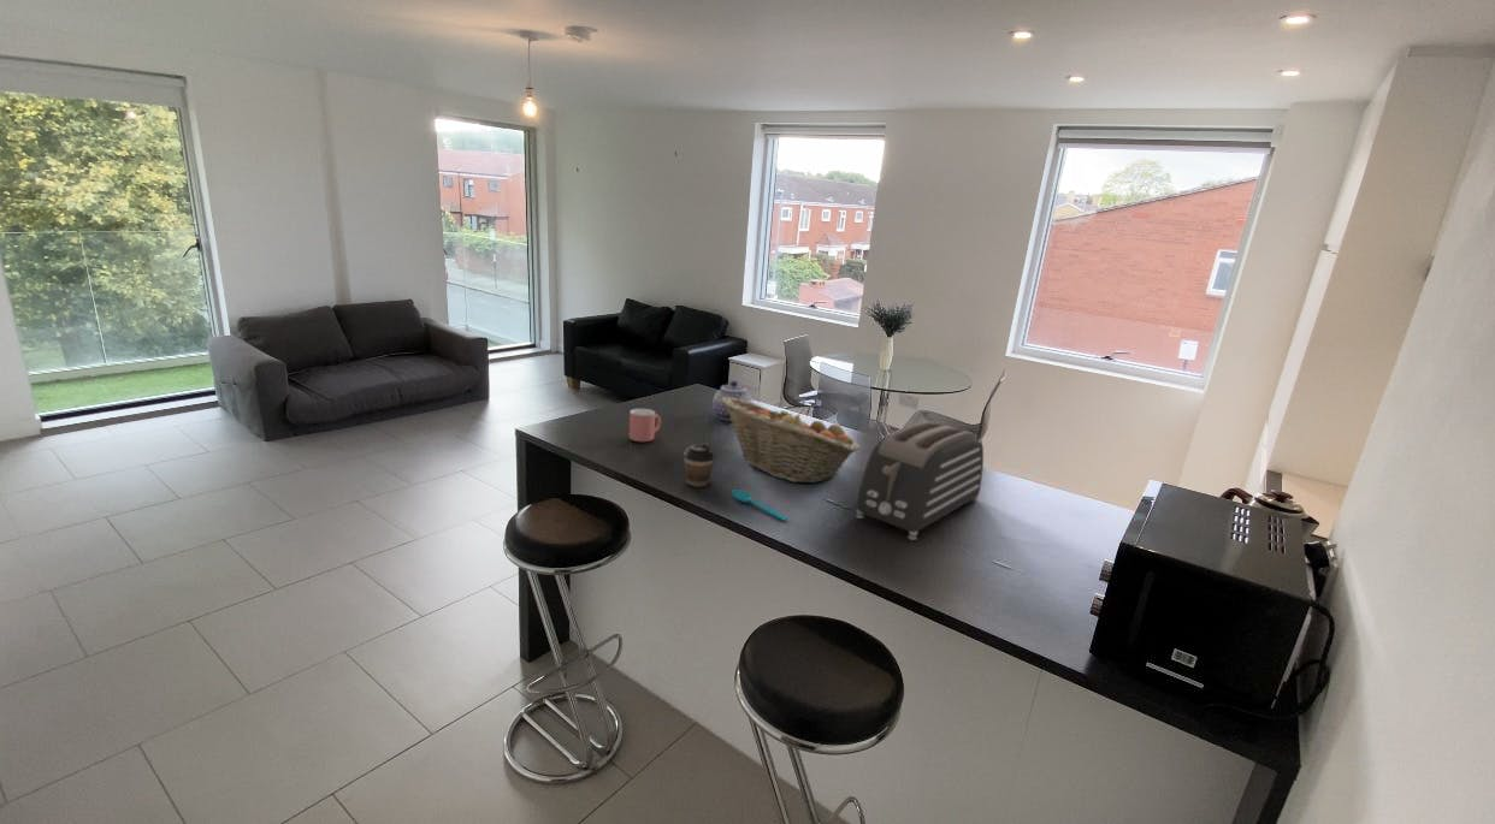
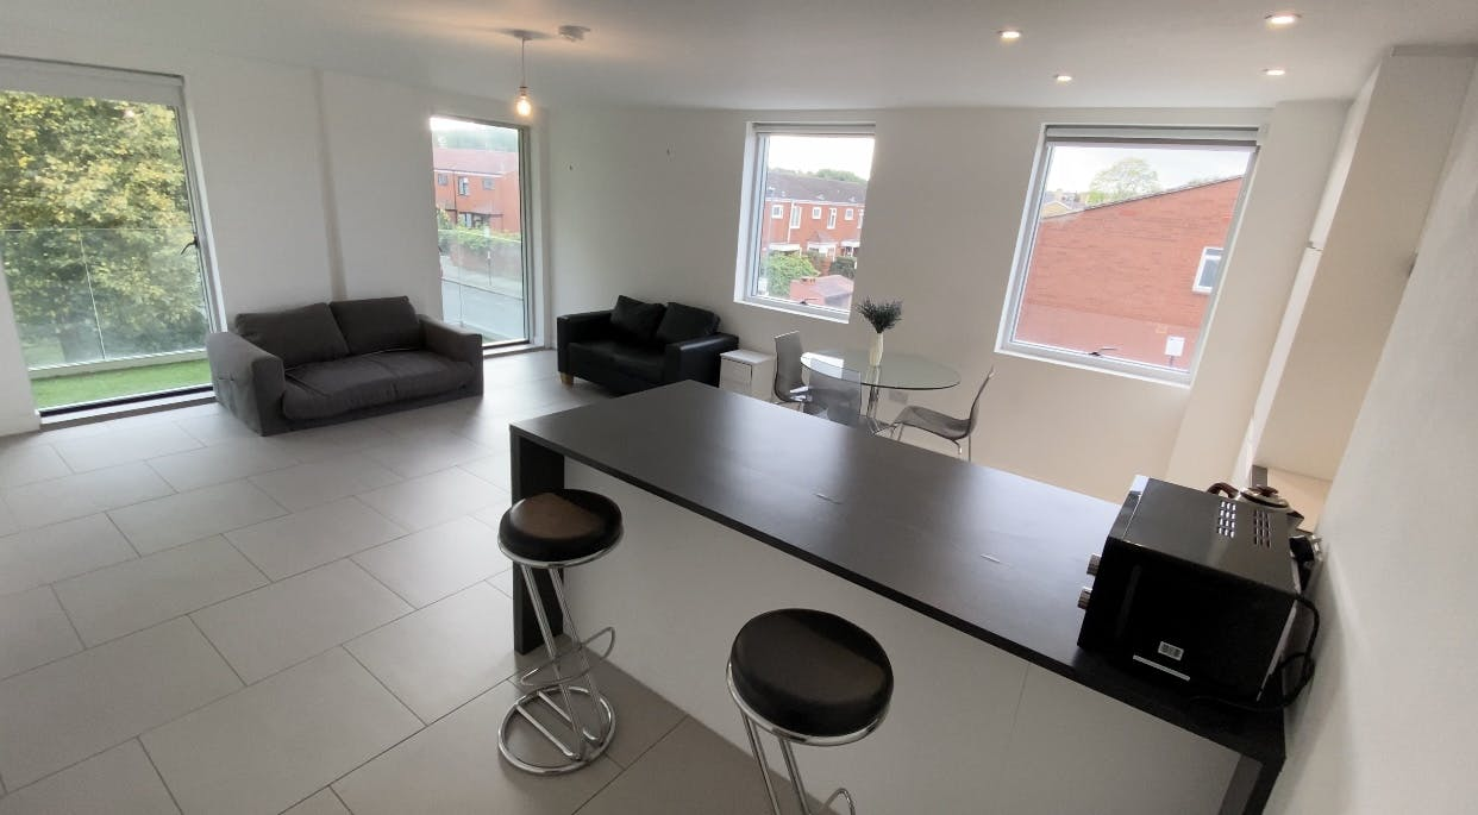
- toaster [855,420,985,541]
- spoon [732,488,790,522]
- fruit basket [722,397,861,484]
- coffee cup [682,441,716,488]
- mug [628,408,662,443]
- teapot [711,380,754,422]
